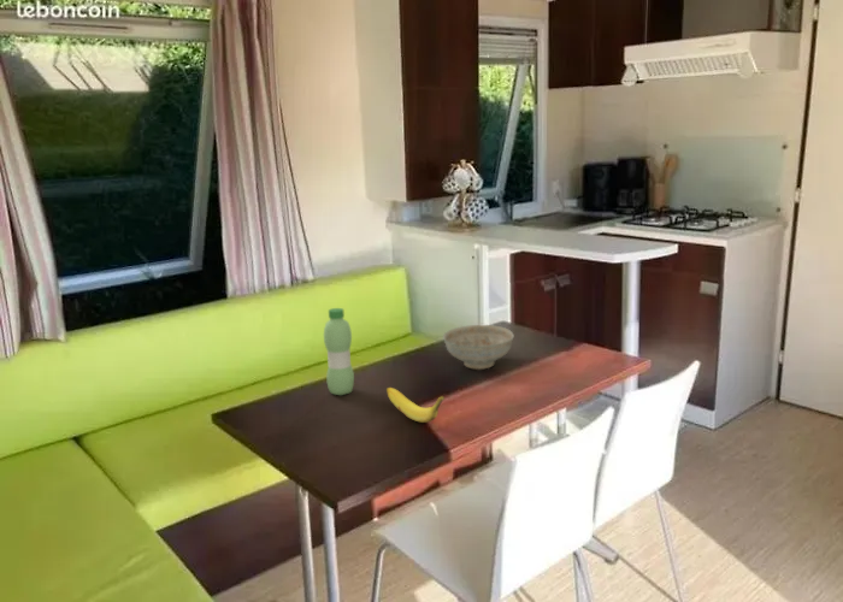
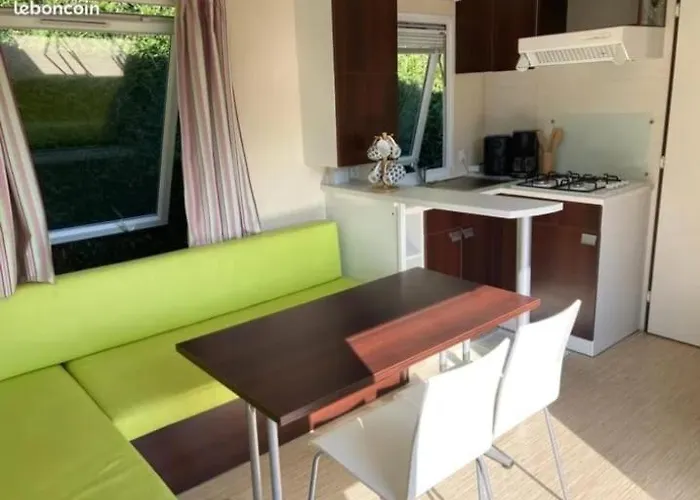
- decorative bowl [442,324,515,371]
- banana [385,386,446,424]
- water bottle [323,307,355,396]
